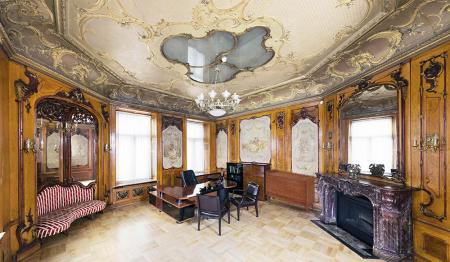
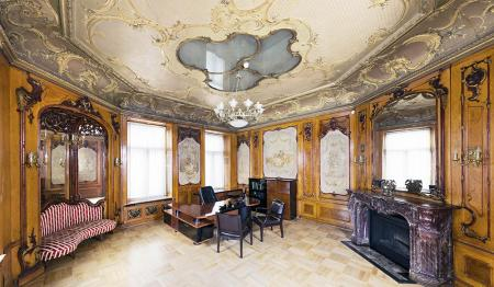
- sideboard [265,168,316,214]
